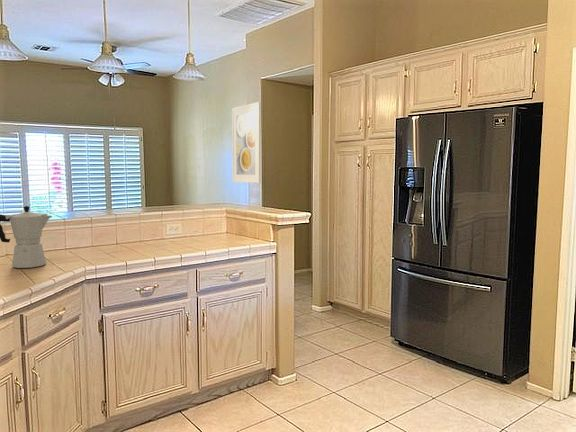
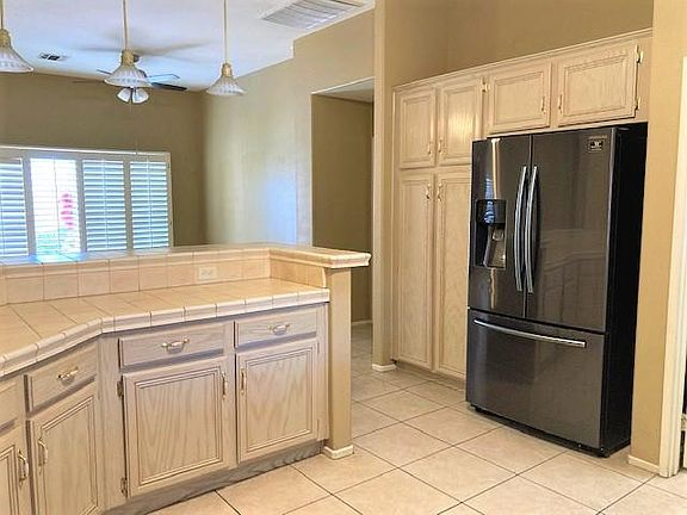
- moka pot [0,205,53,269]
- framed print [231,101,262,184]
